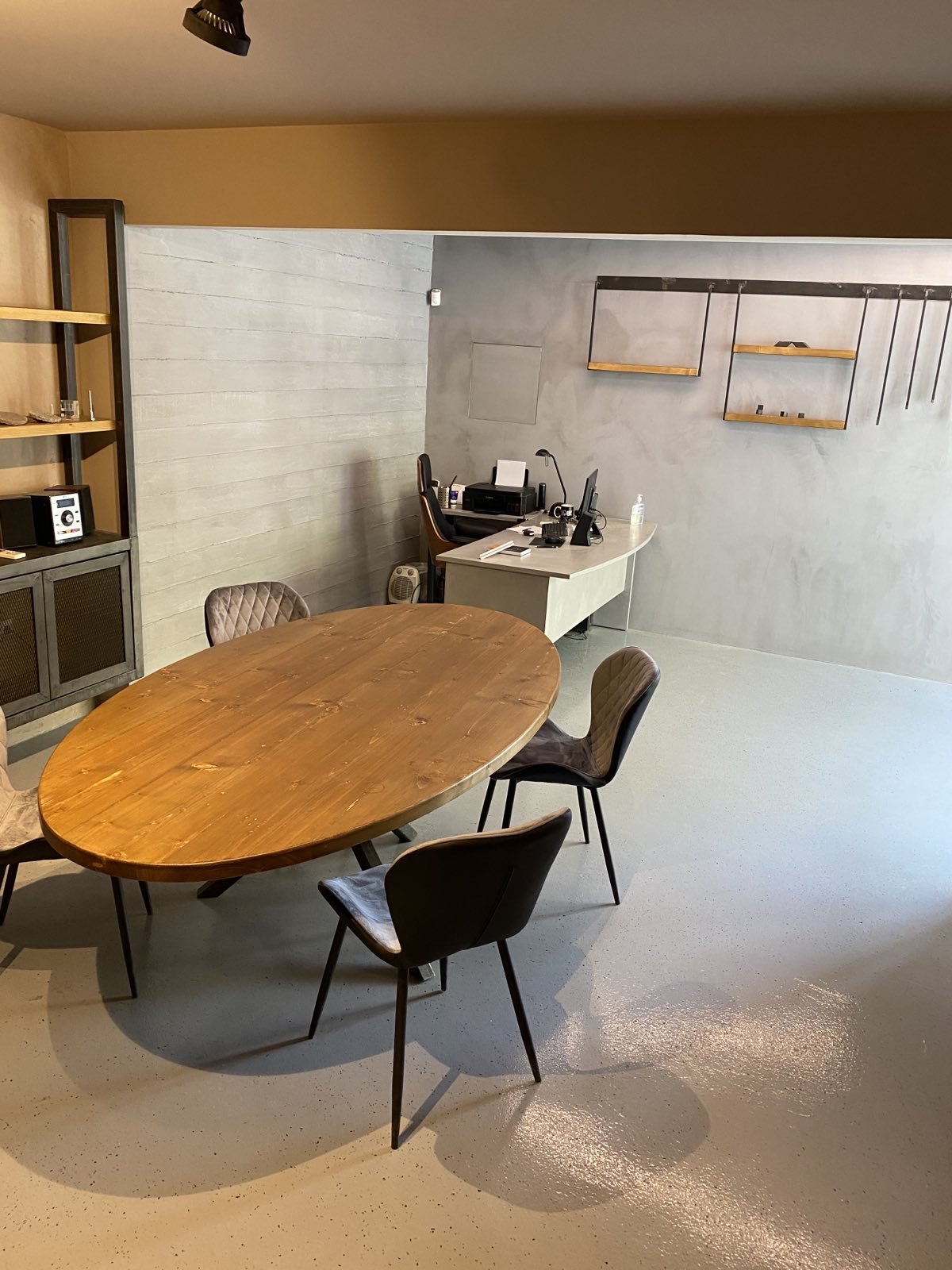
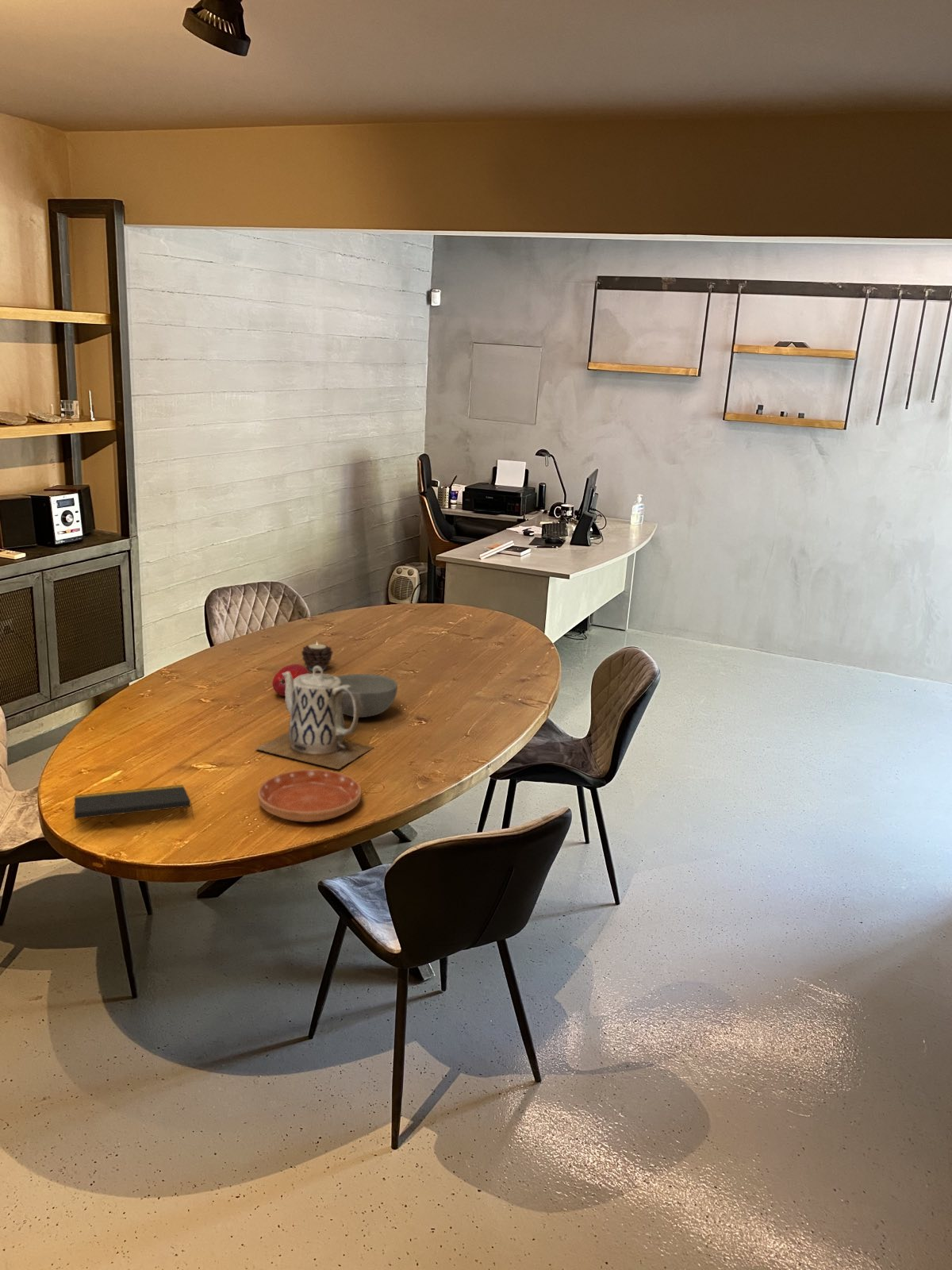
+ notepad [73,784,195,821]
+ candle [301,641,334,672]
+ fruit [272,664,310,697]
+ teapot [255,666,374,770]
+ saucer [257,769,362,822]
+ bowl [336,673,398,718]
